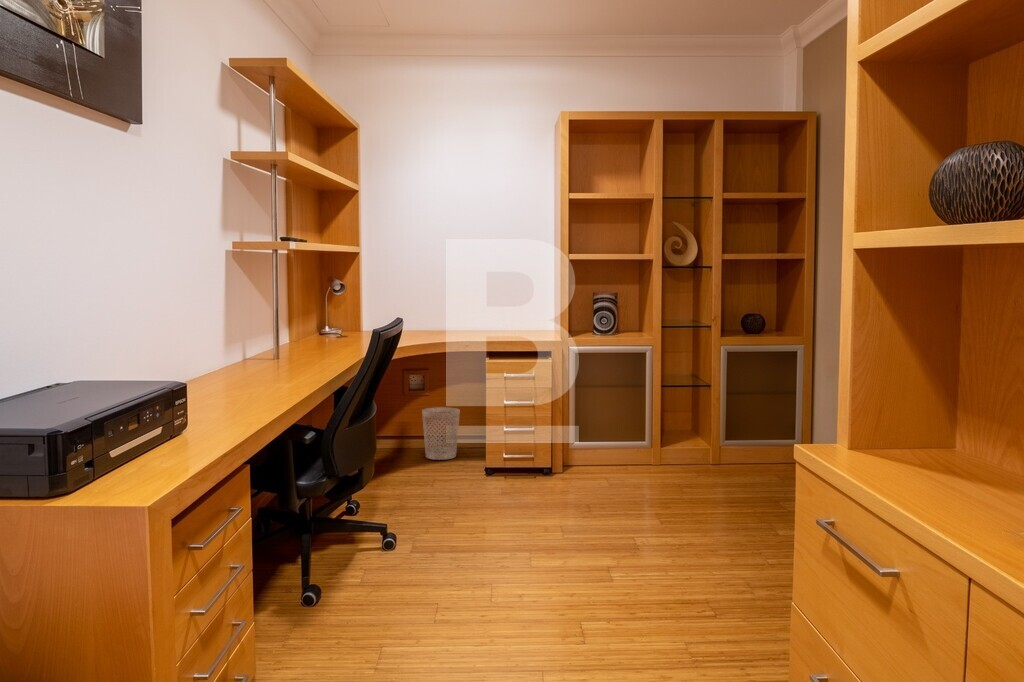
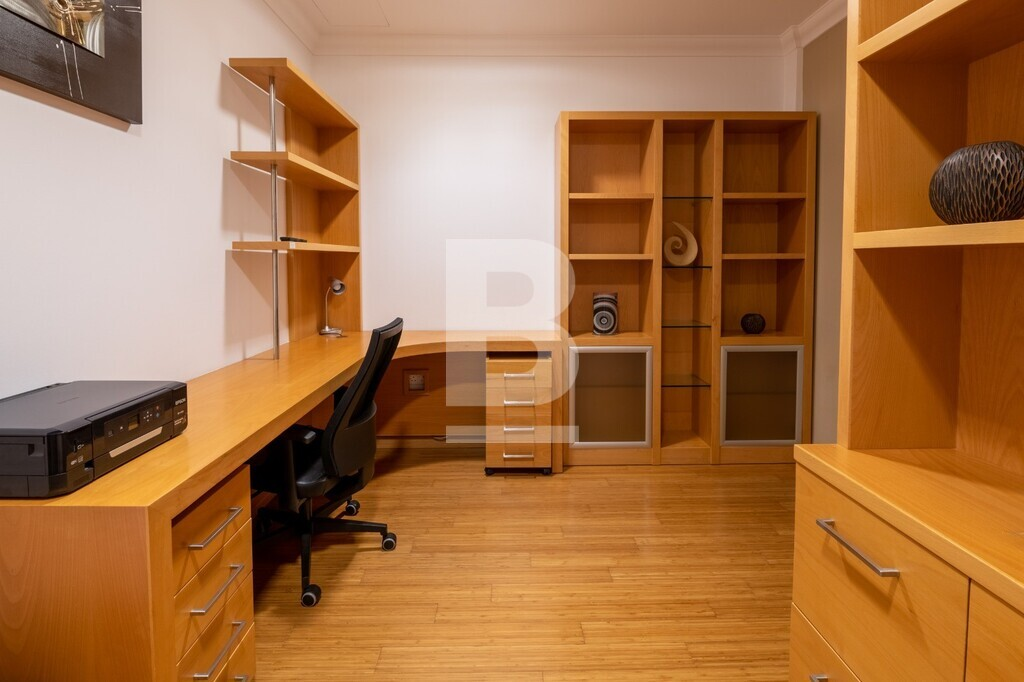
- wastebasket [421,406,461,461]
